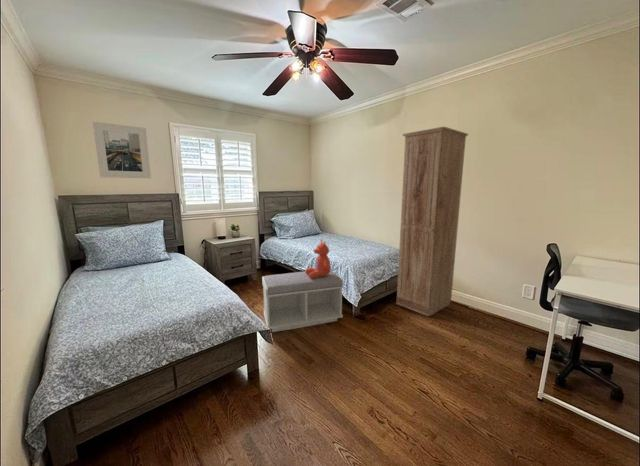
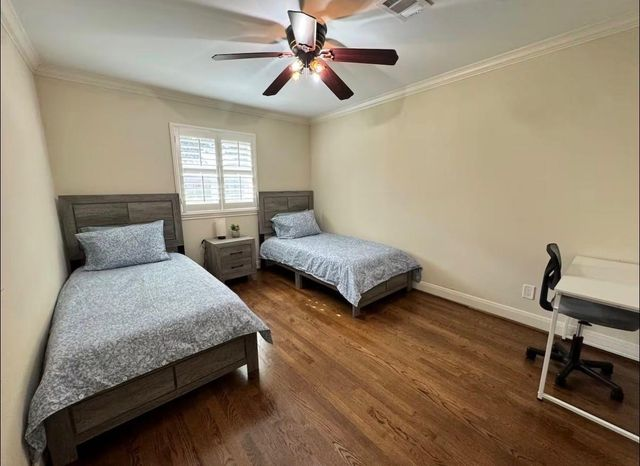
- teddy bear [304,238,332,279]
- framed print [92,121,152,179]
- bench [261,269,344,333]
- cabinet [395,126,469,318]
